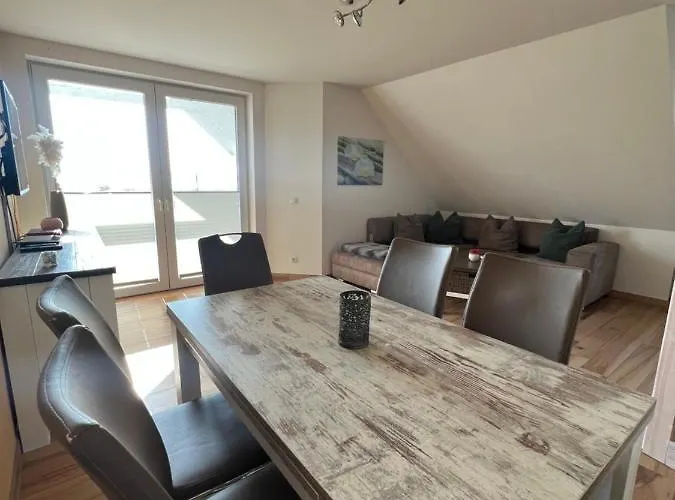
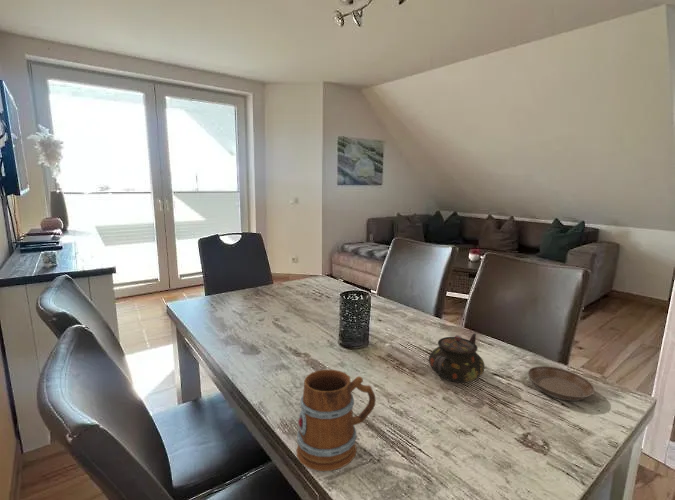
+ mug [295,369,377,472]
+ teapot [428,333,486,384]
+ saucer [527,365,595,402]
